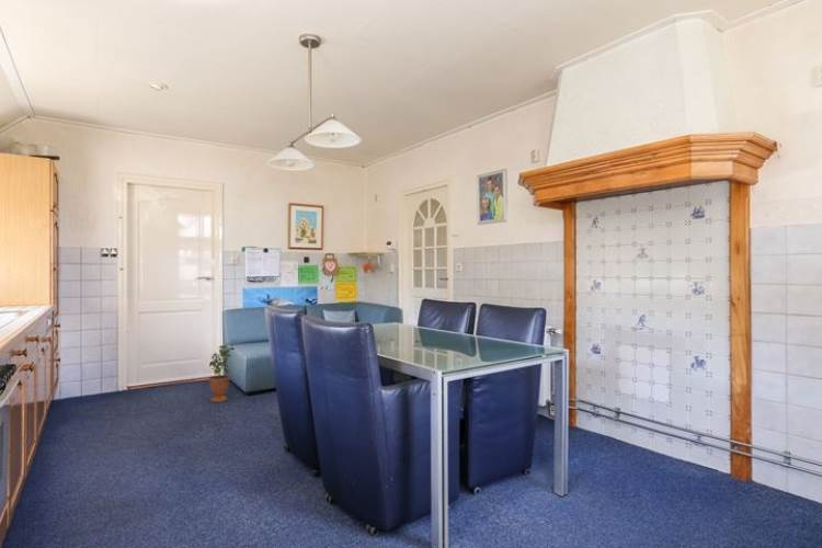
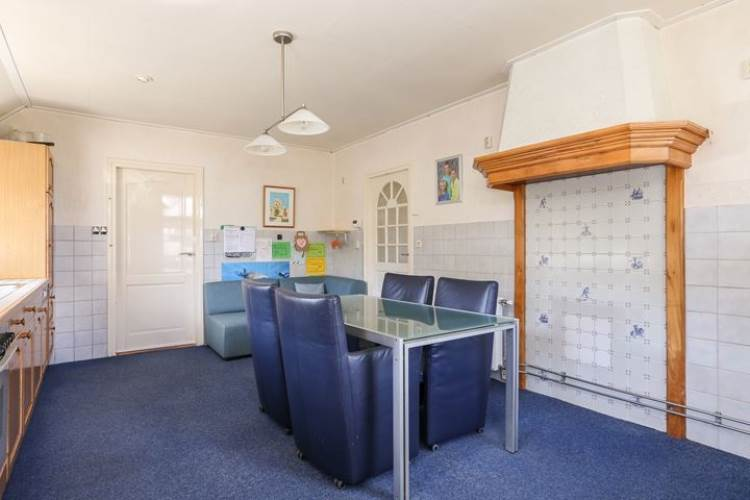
- potted plant [207,343,236,403]
